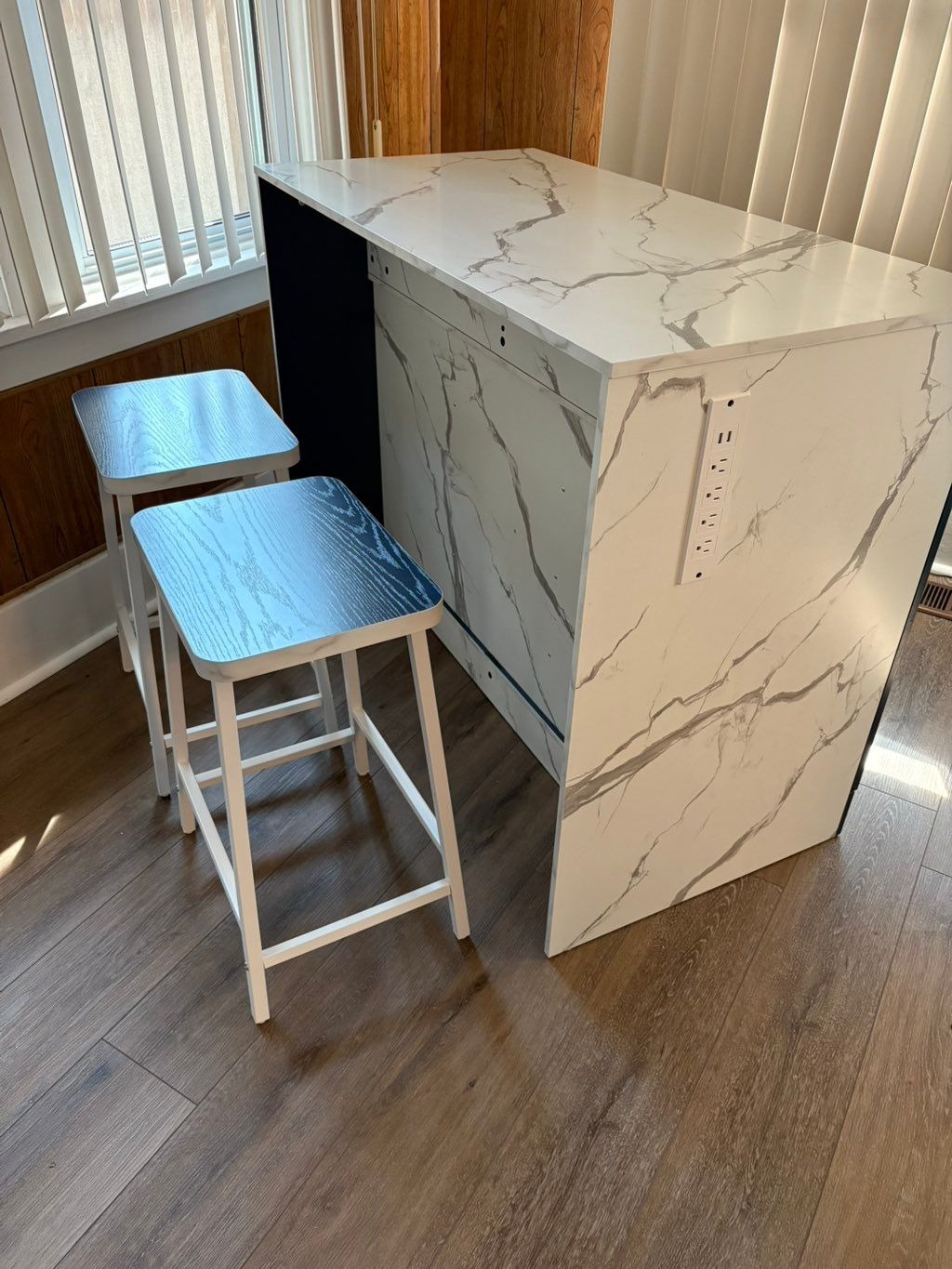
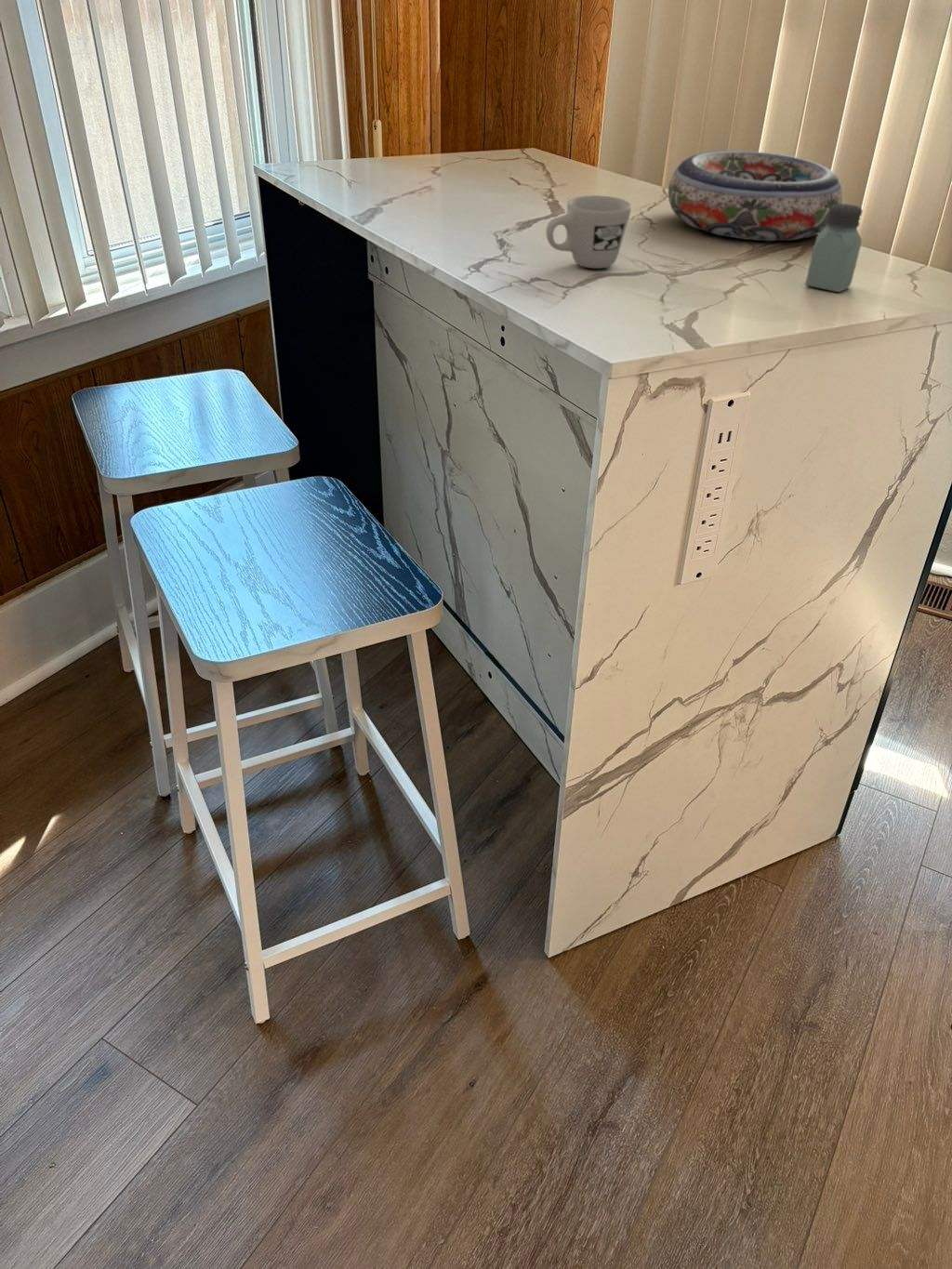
+ saltshaker [804,203,864,293]
+ bowl [668,150,843,242]
+ mug [545,194,632,270]
